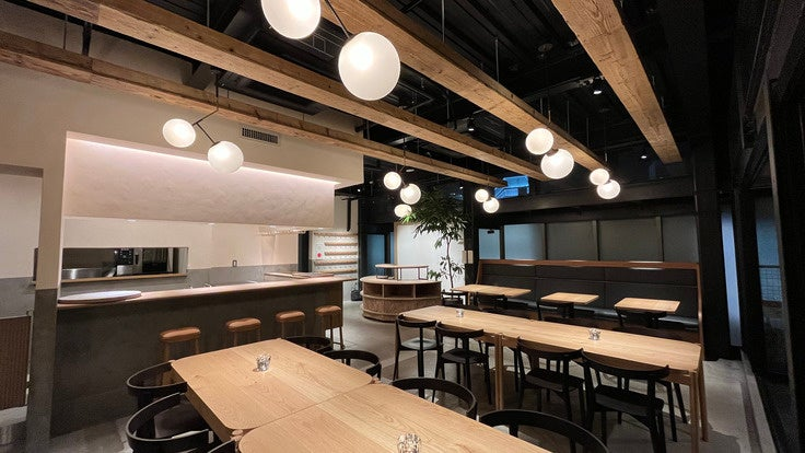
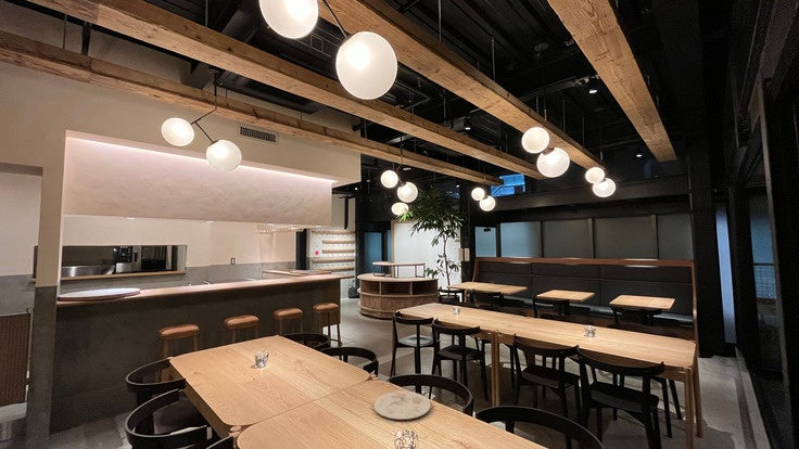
+ plate [372,390,432,421]
